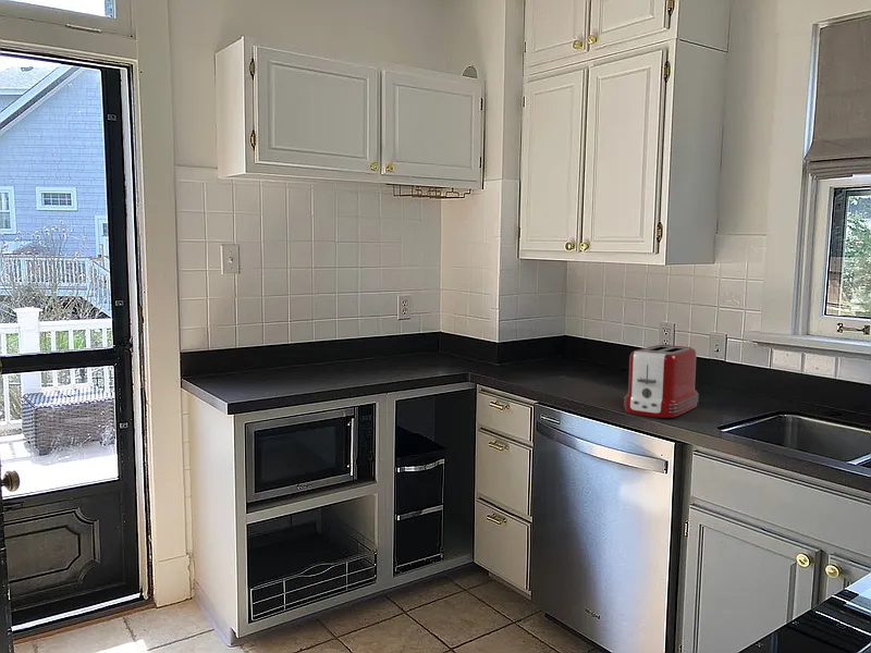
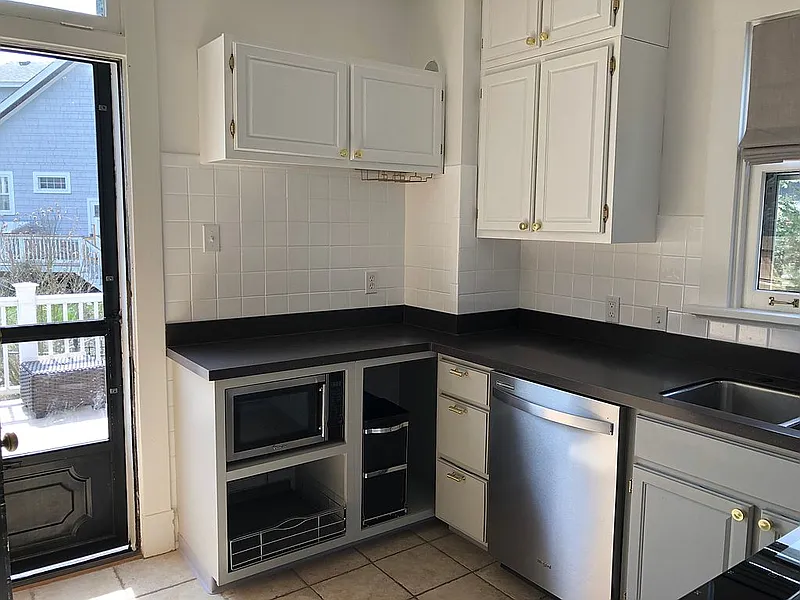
- toaster [623,344,700,419]
